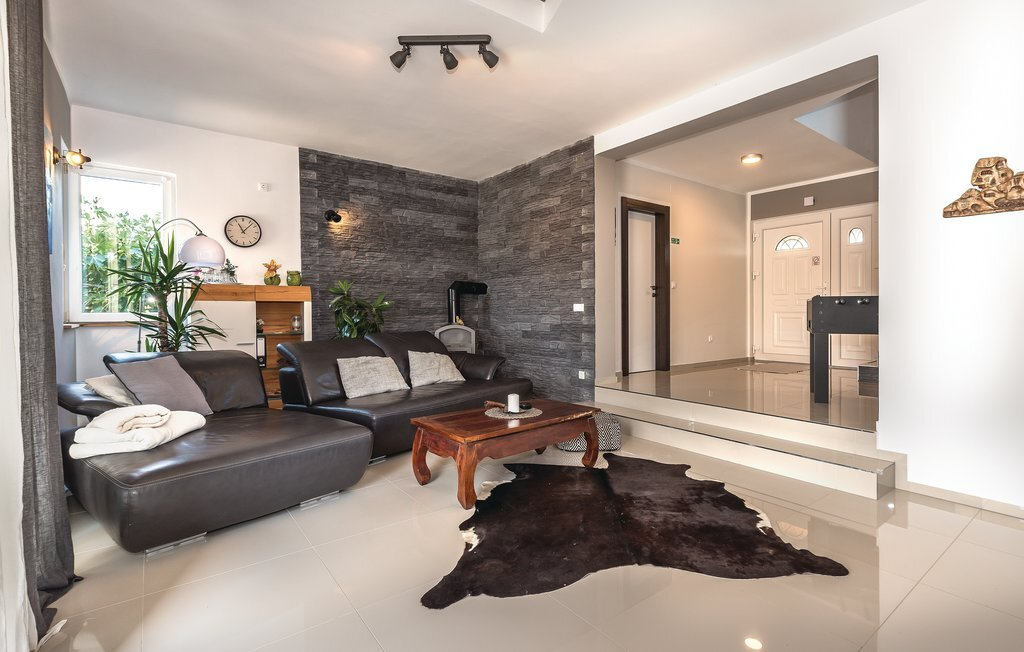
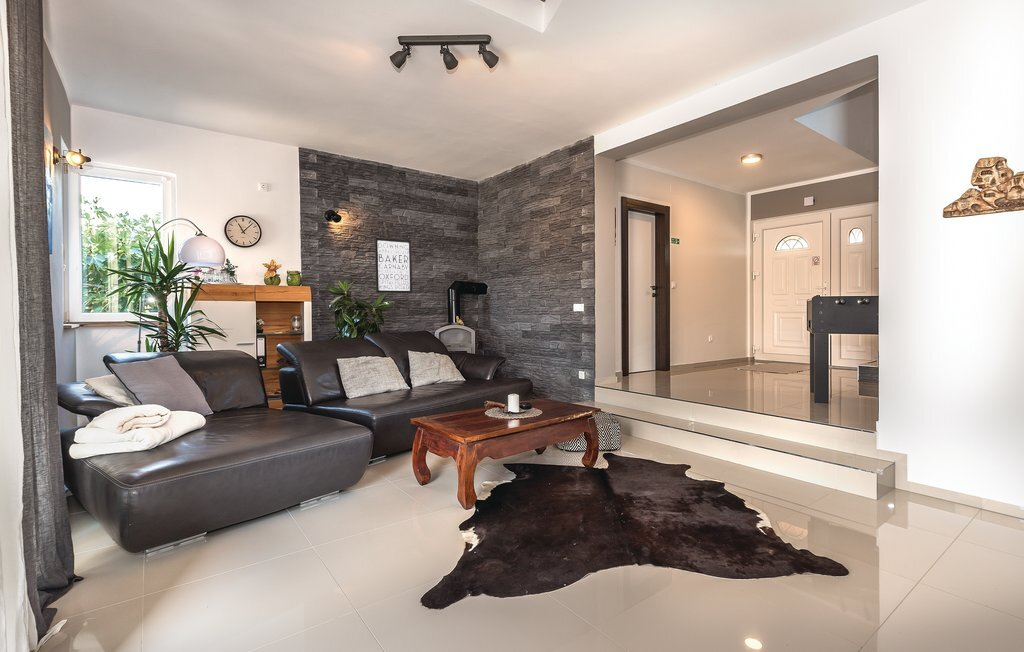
+ wall art [374,237,413,294]
